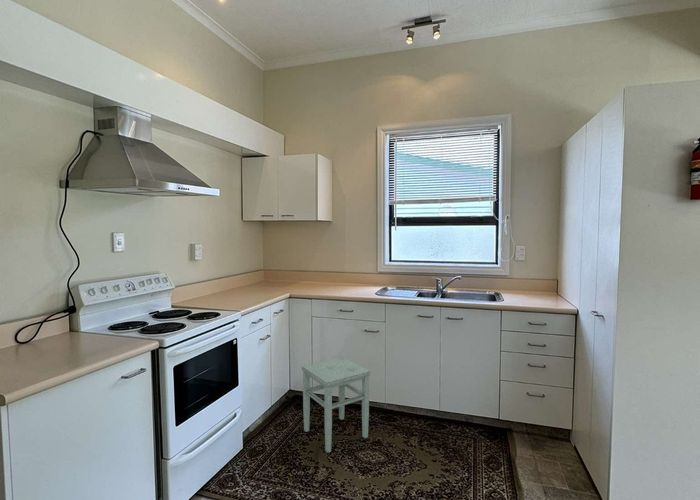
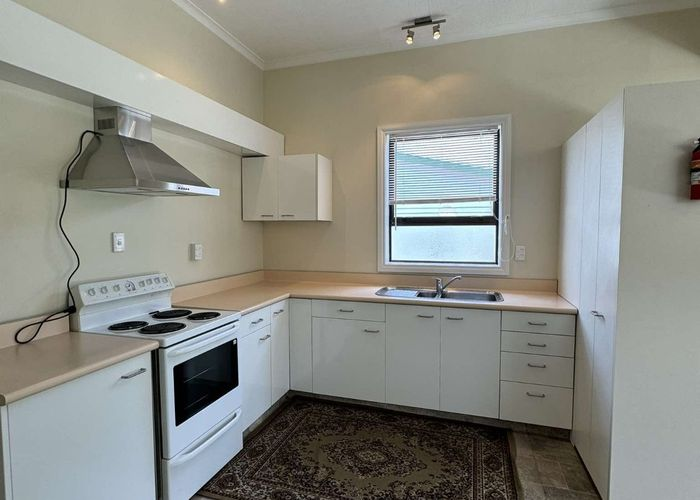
- stool [301,356,371,454]
